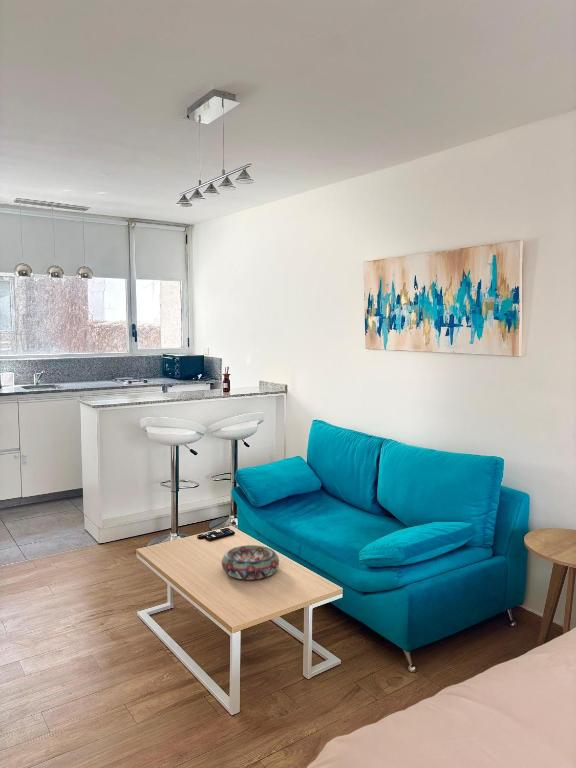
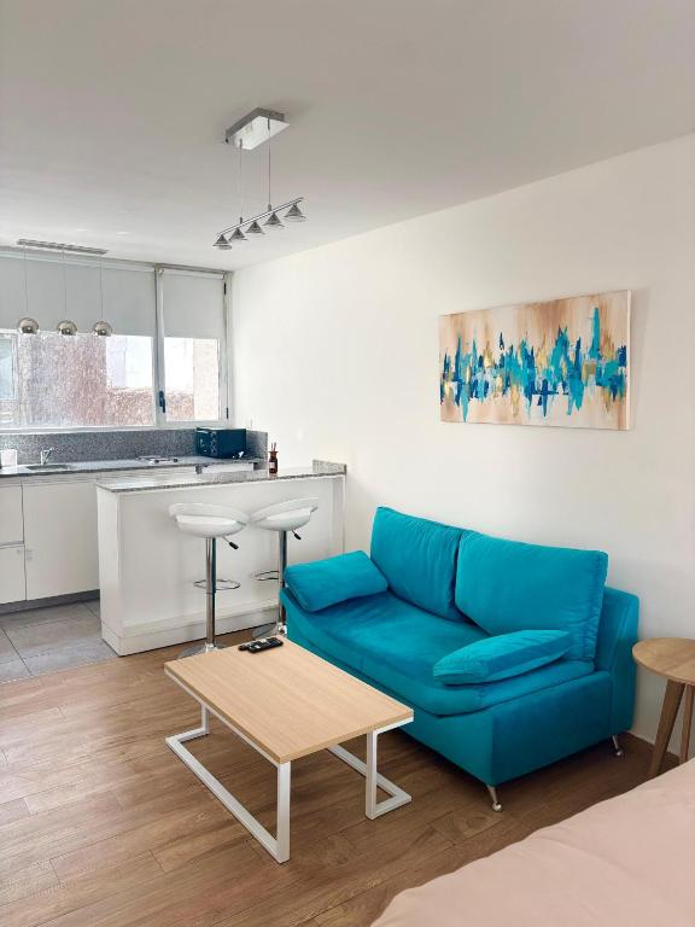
- decorative bowl [221,544,280,581]
